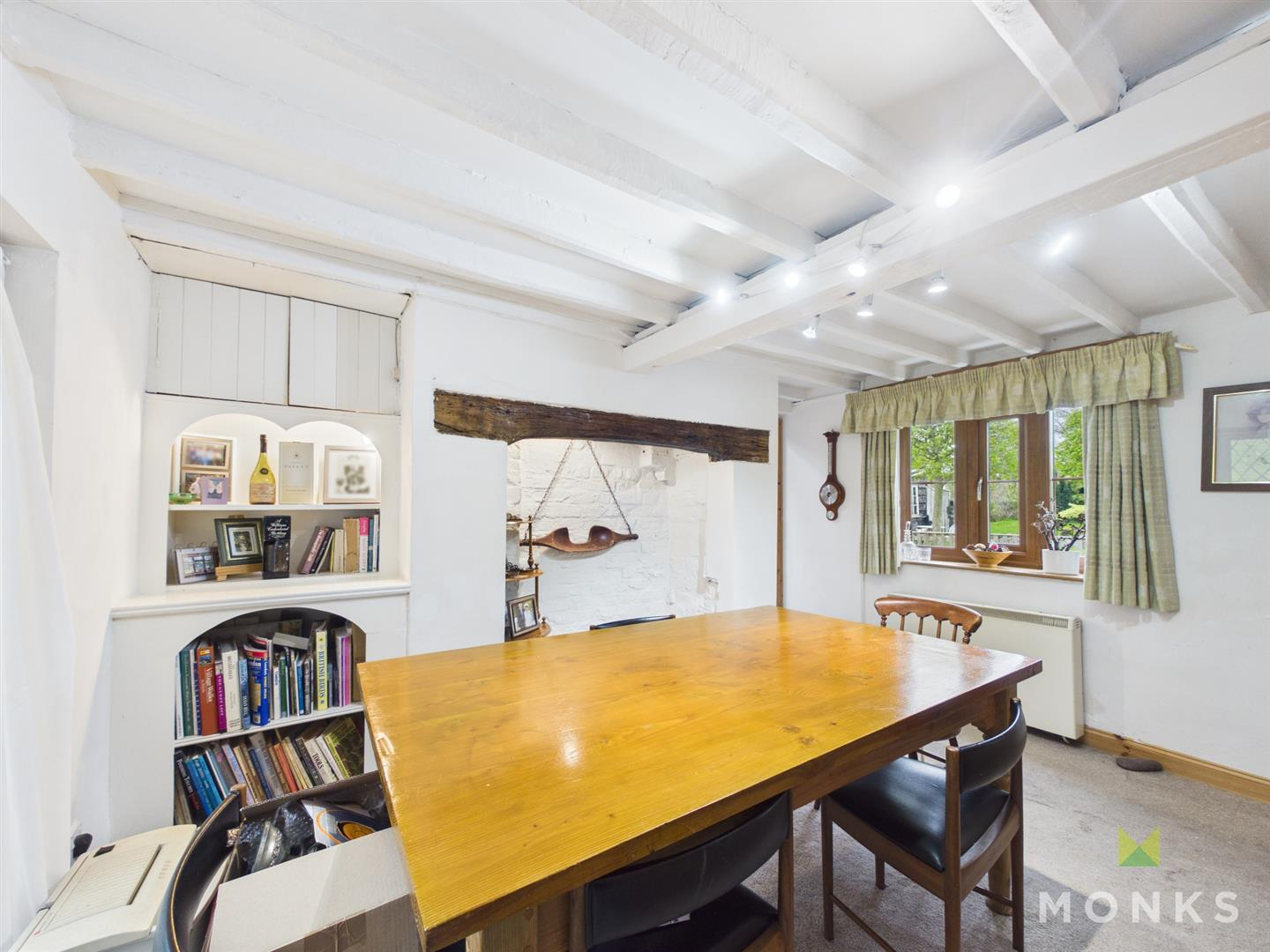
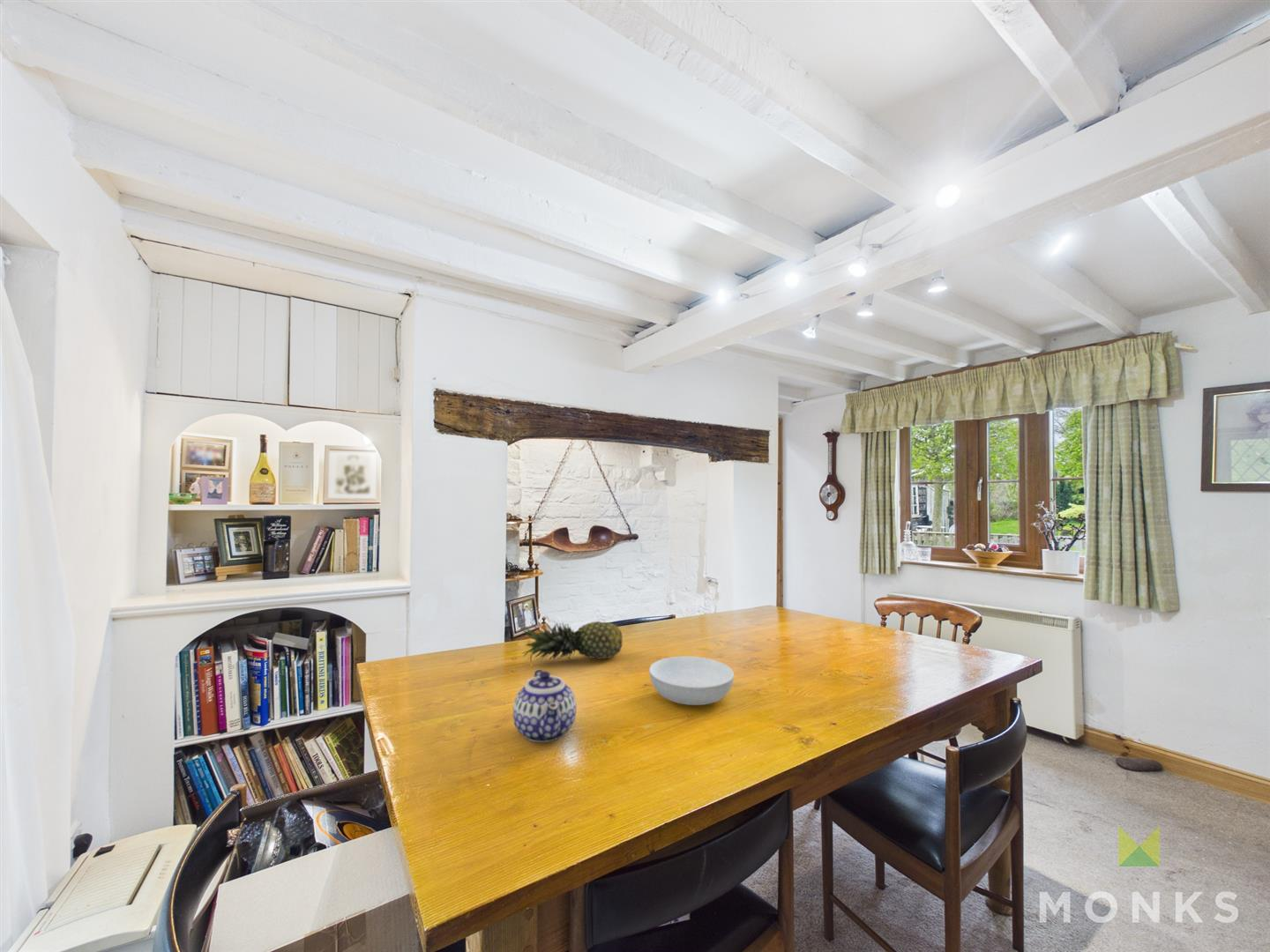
+ teapot [512,669,577,743]
+ serving bowl [648,656,735,706]
+ fruit [521,621,624,664]
